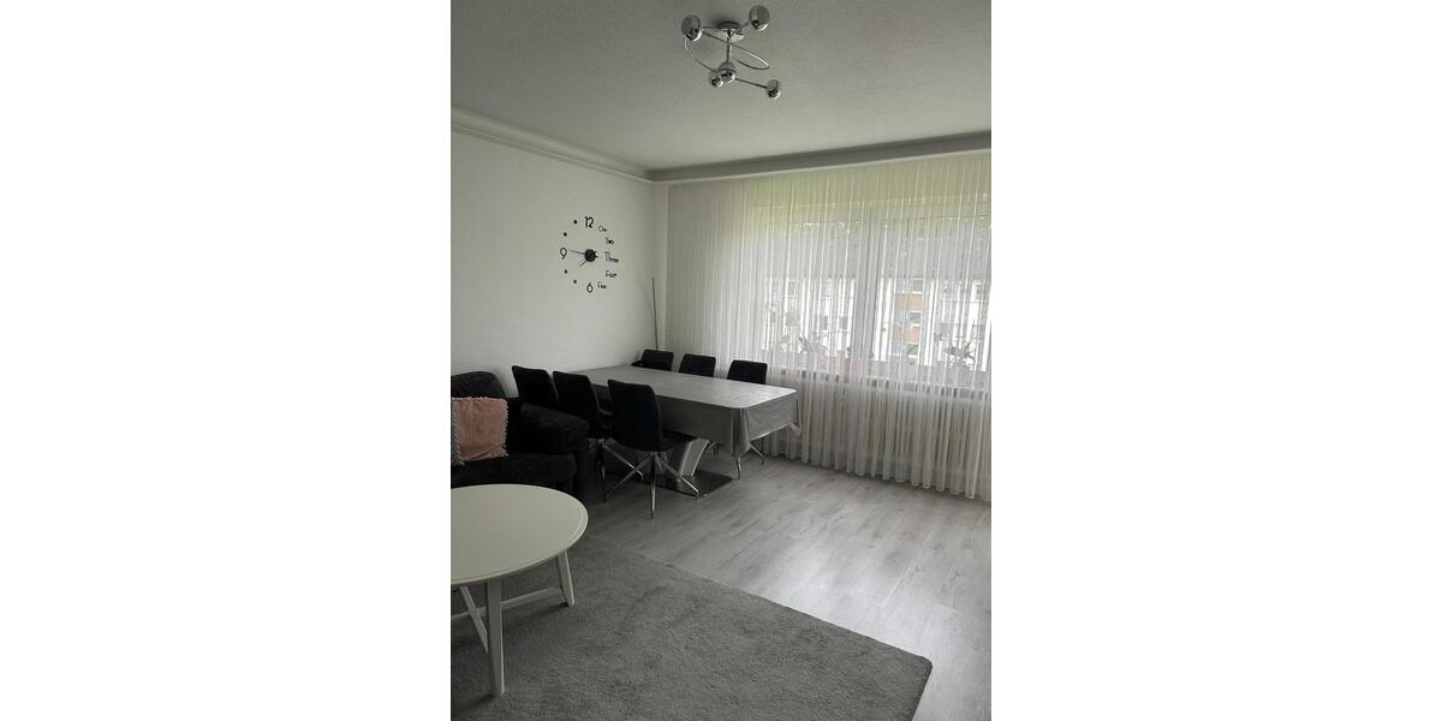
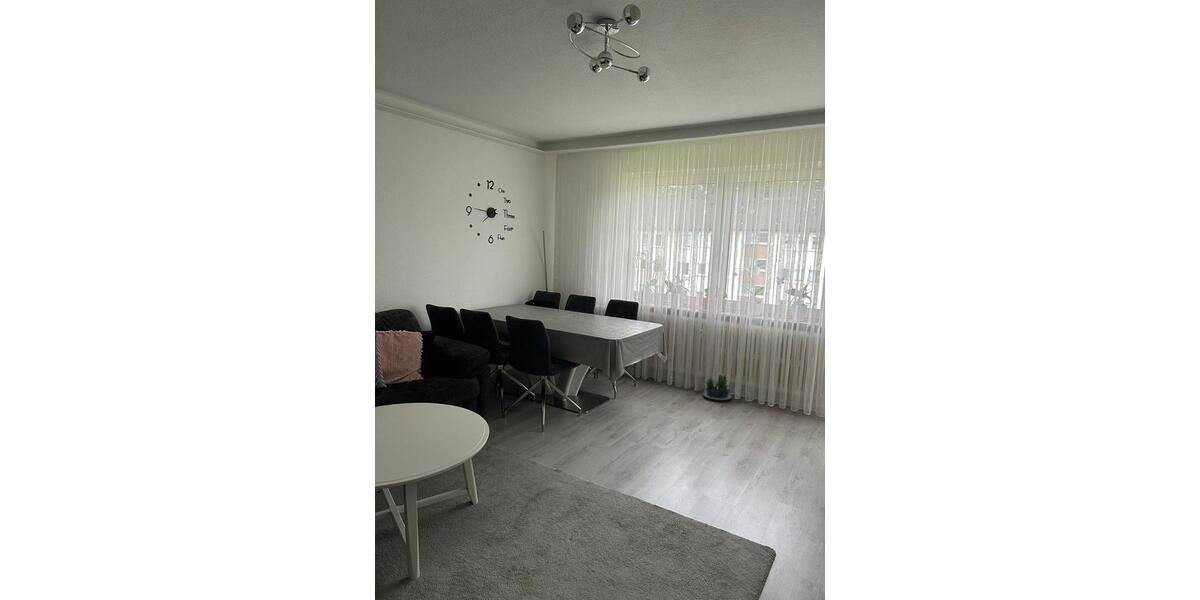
+ potted plant [702,374,733,401]
